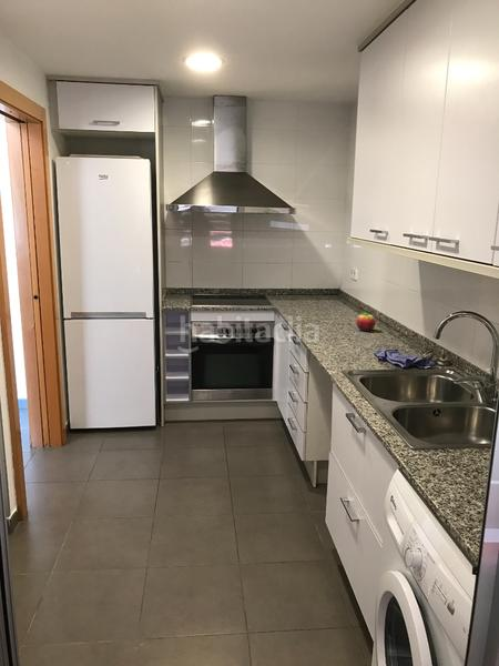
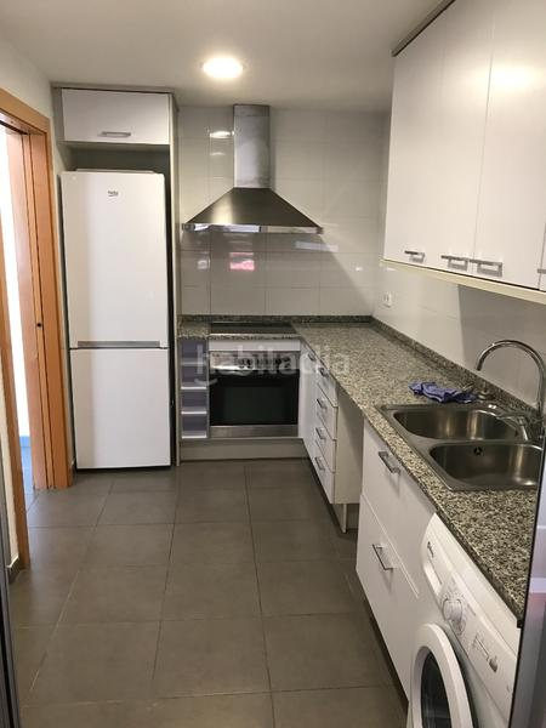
- fruit [356,312,376,332]
